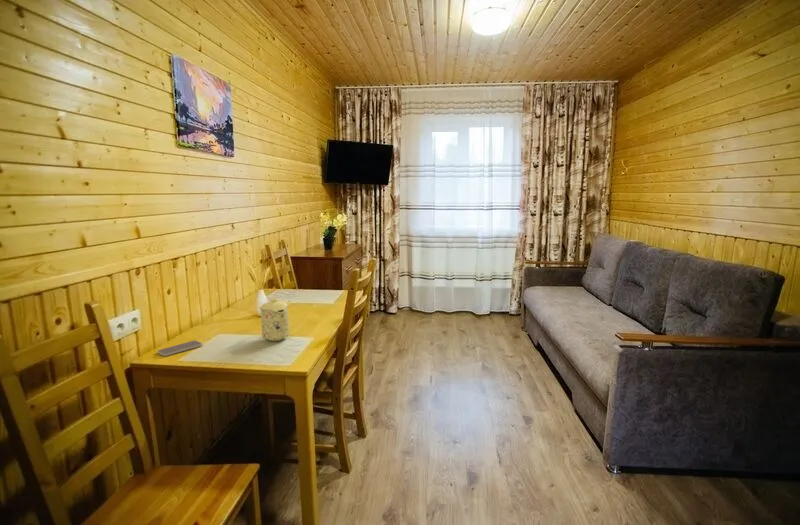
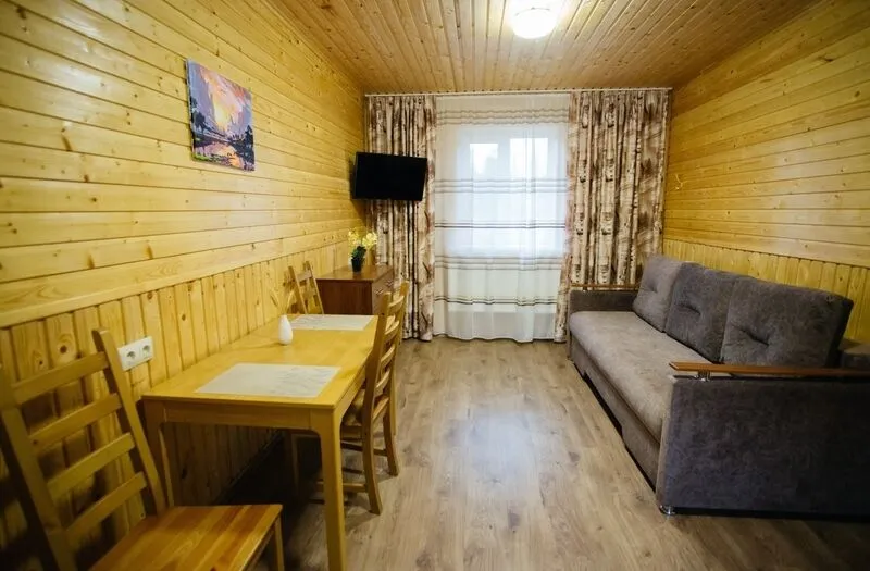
- smartphone [157,339,203,357]
- mug [258,297,291,342]
